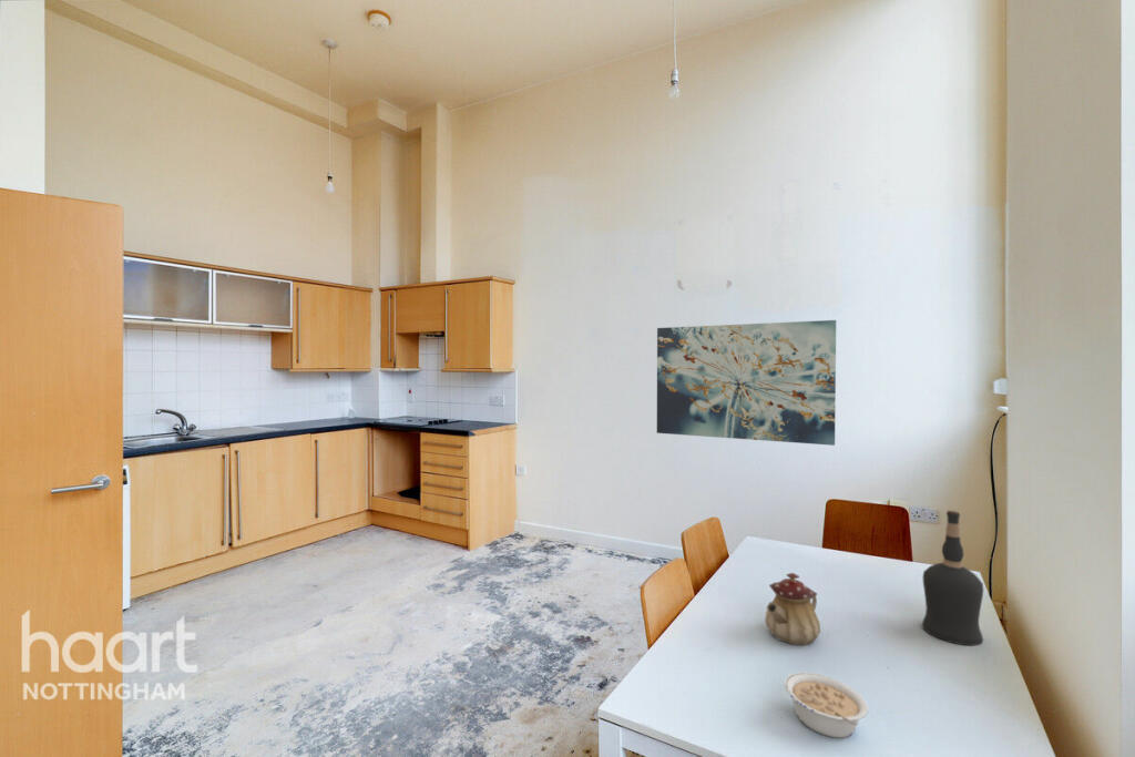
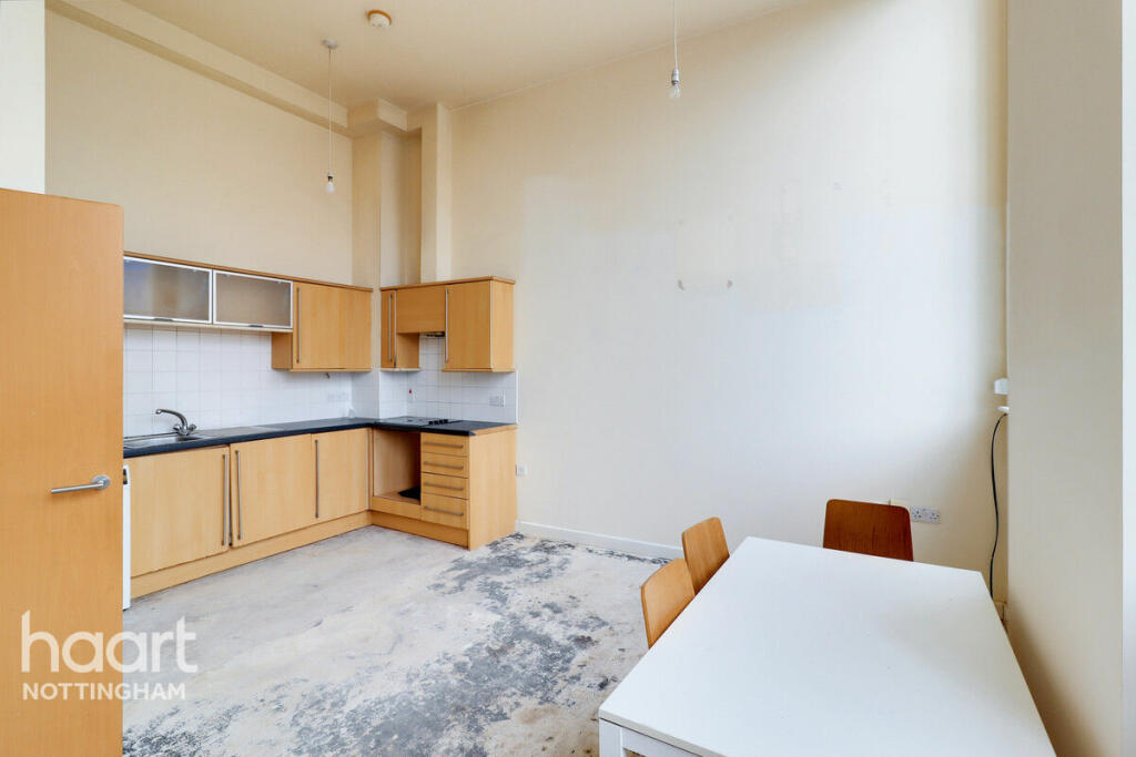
- liquor bottle [921,510,984,646]
- wall art [656,319,837,447]
- teapot [764,572,821,646]
- legume [784,672,869,739]
